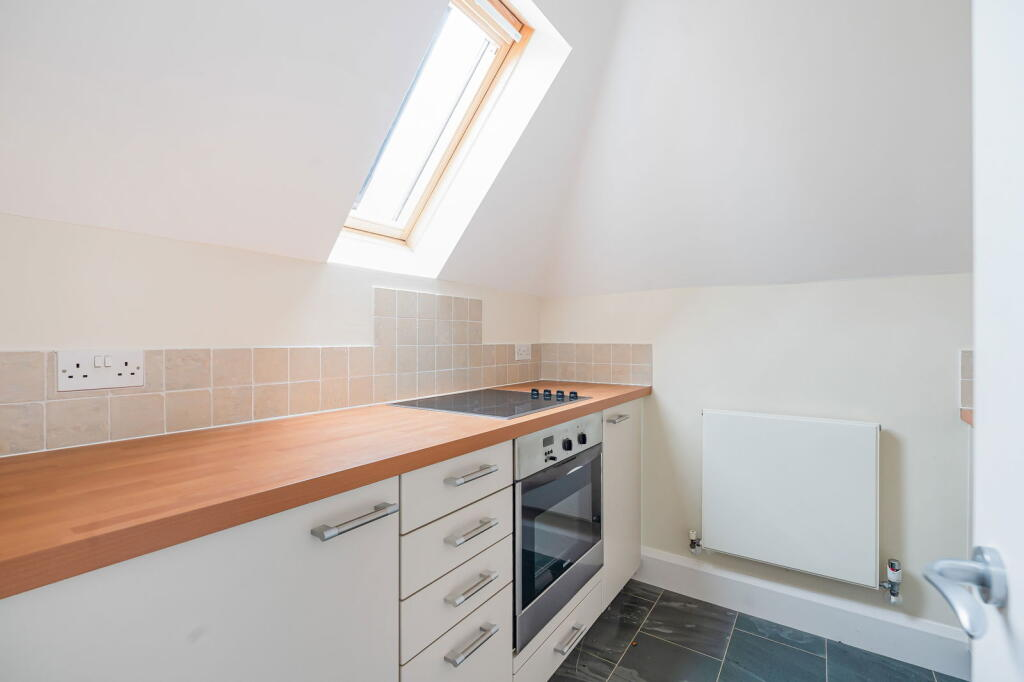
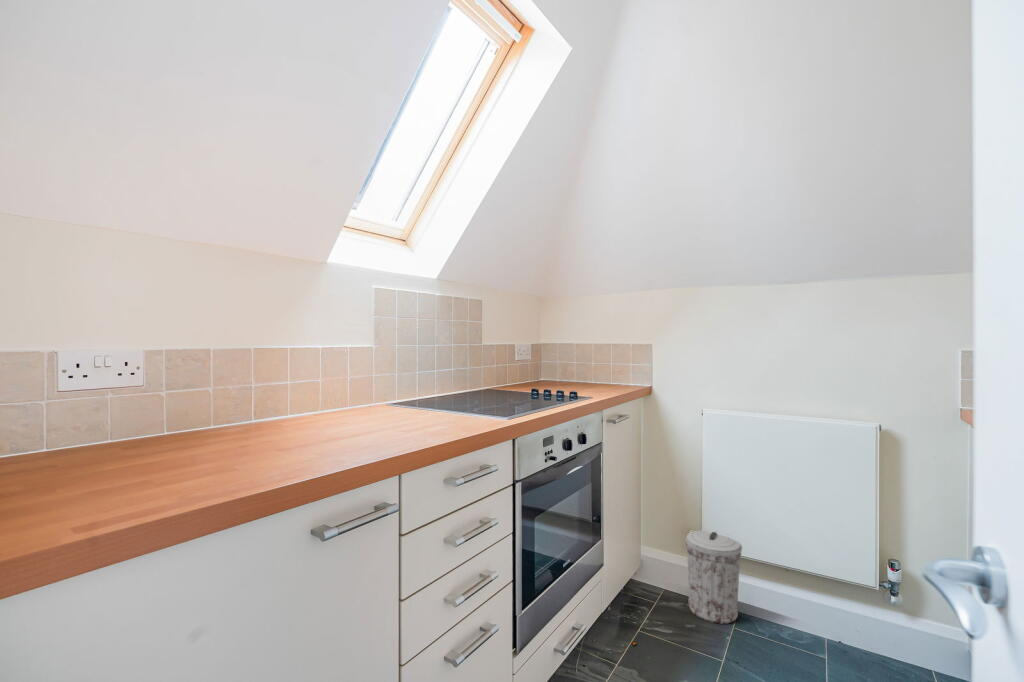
+ trash can [684,529,743,625]
